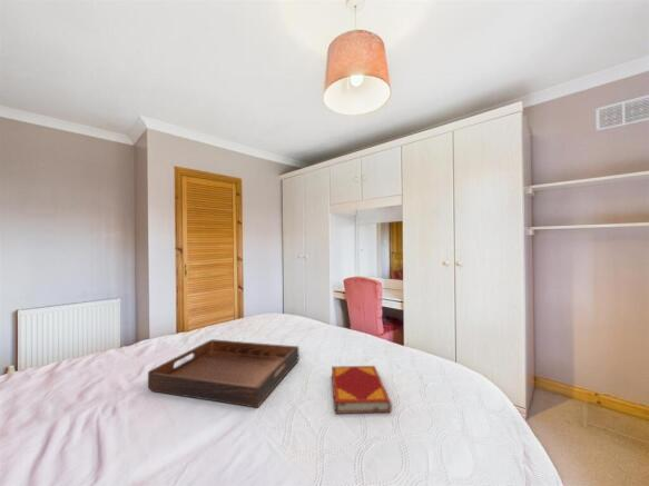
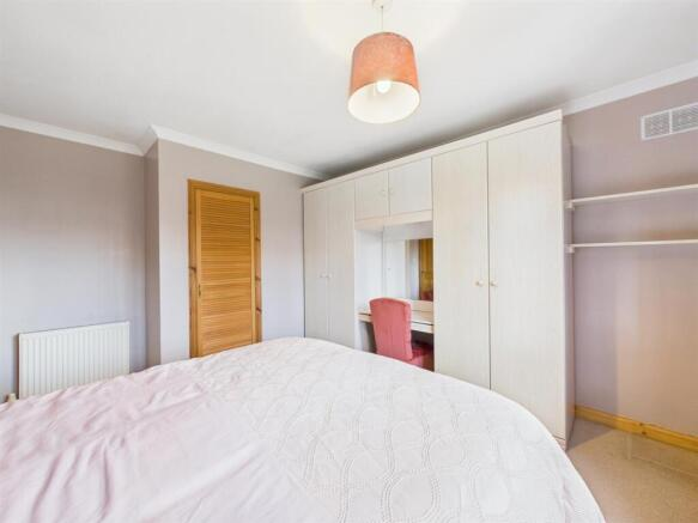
- hardback book [331,365,393,415]
- serving tray [147,338,299,409]
